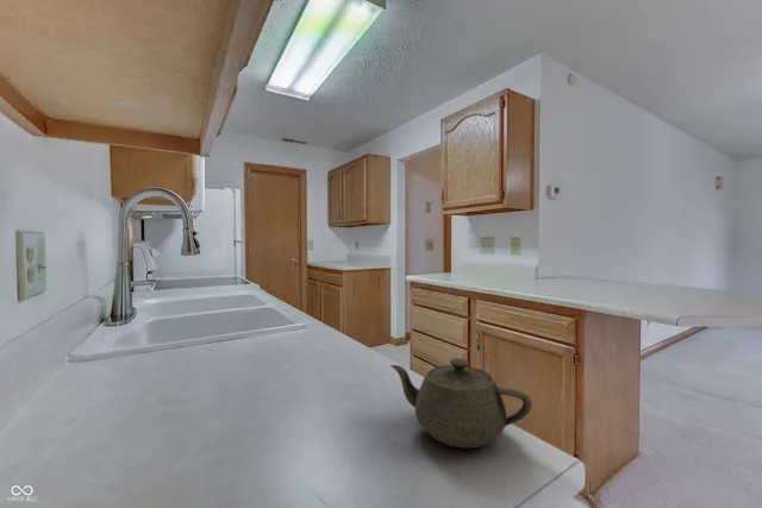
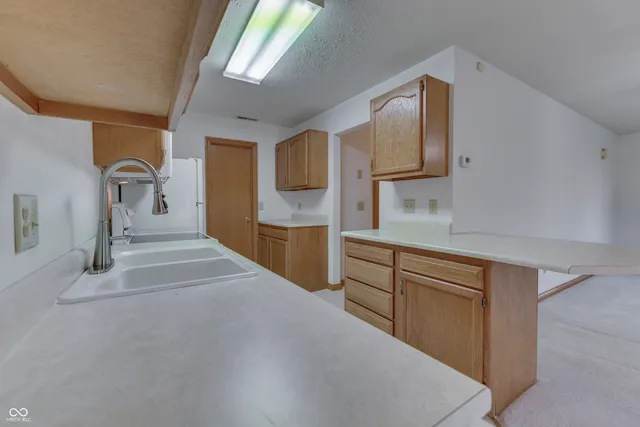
- teapot [389,357,533,449]
